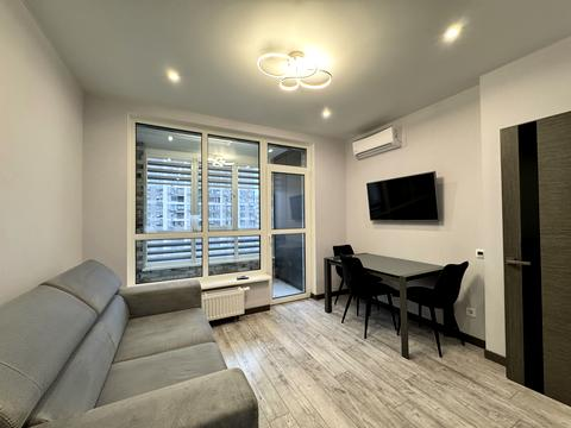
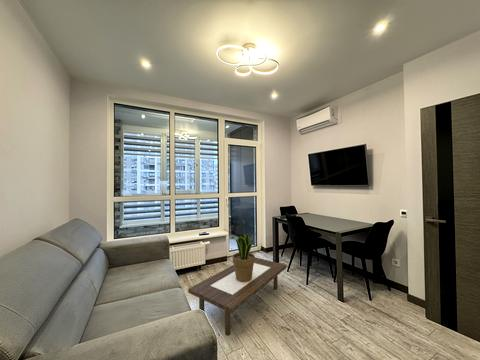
+ potted plant [230,233,256,282]
+ coffee table [187,256,287,337]
